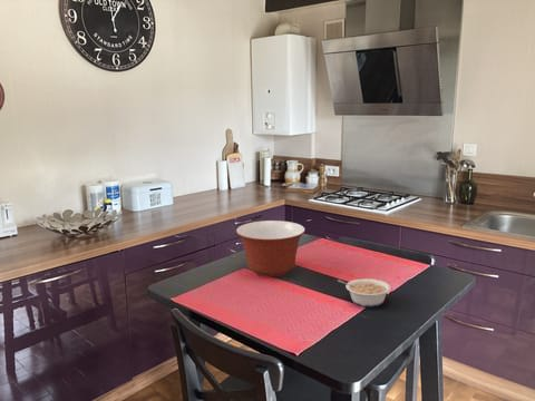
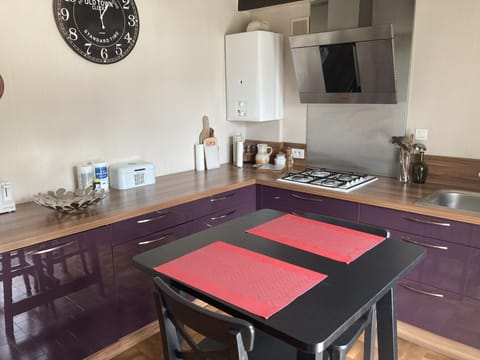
- legume [337,277,392,307]
- mixing bowl [235,219,307,278]
